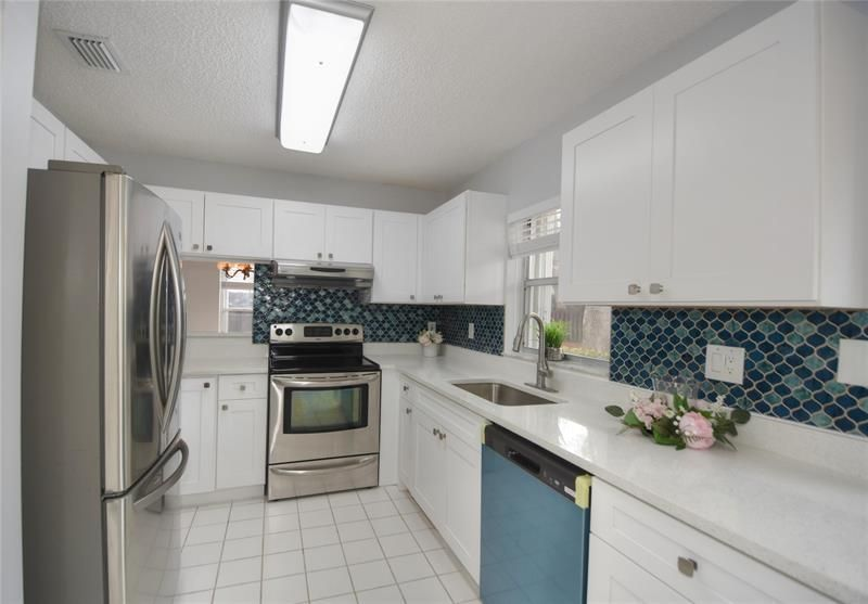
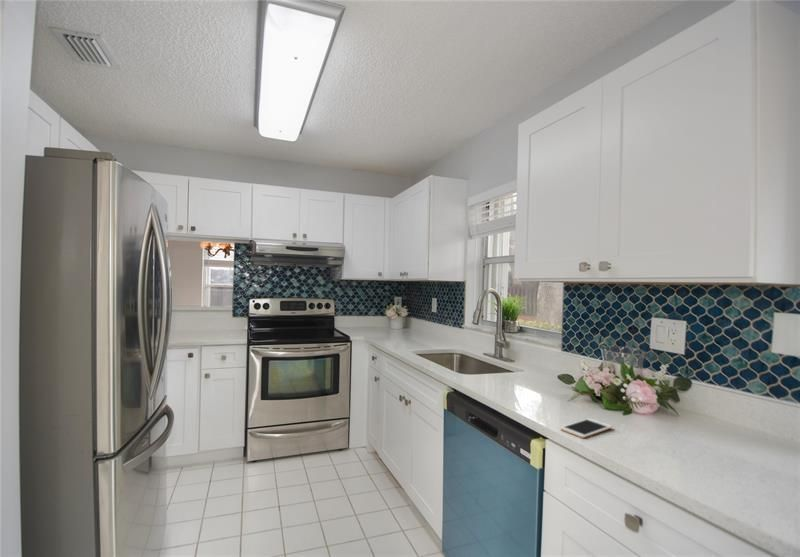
+ cell phone [559,417,613,439]
